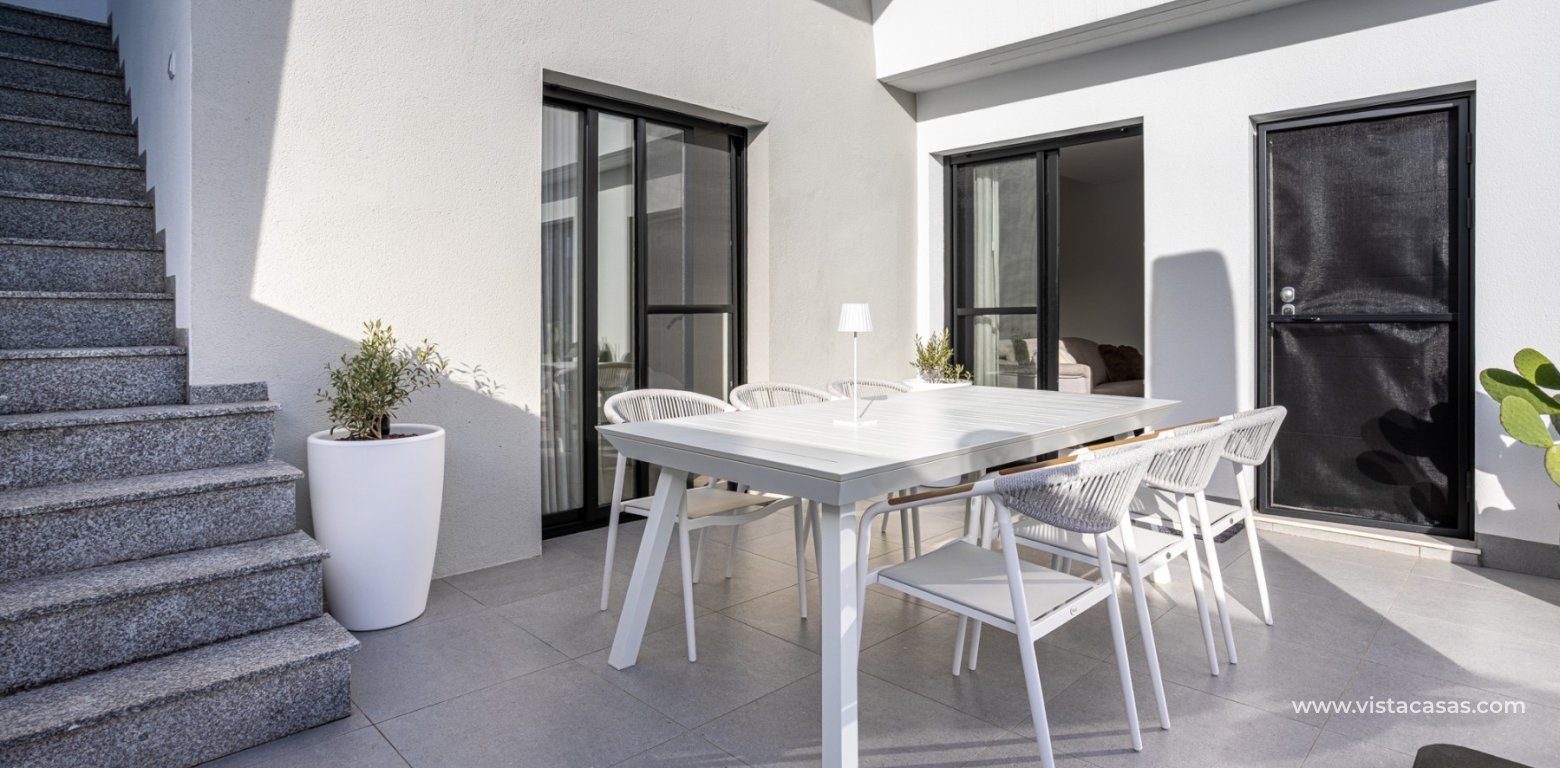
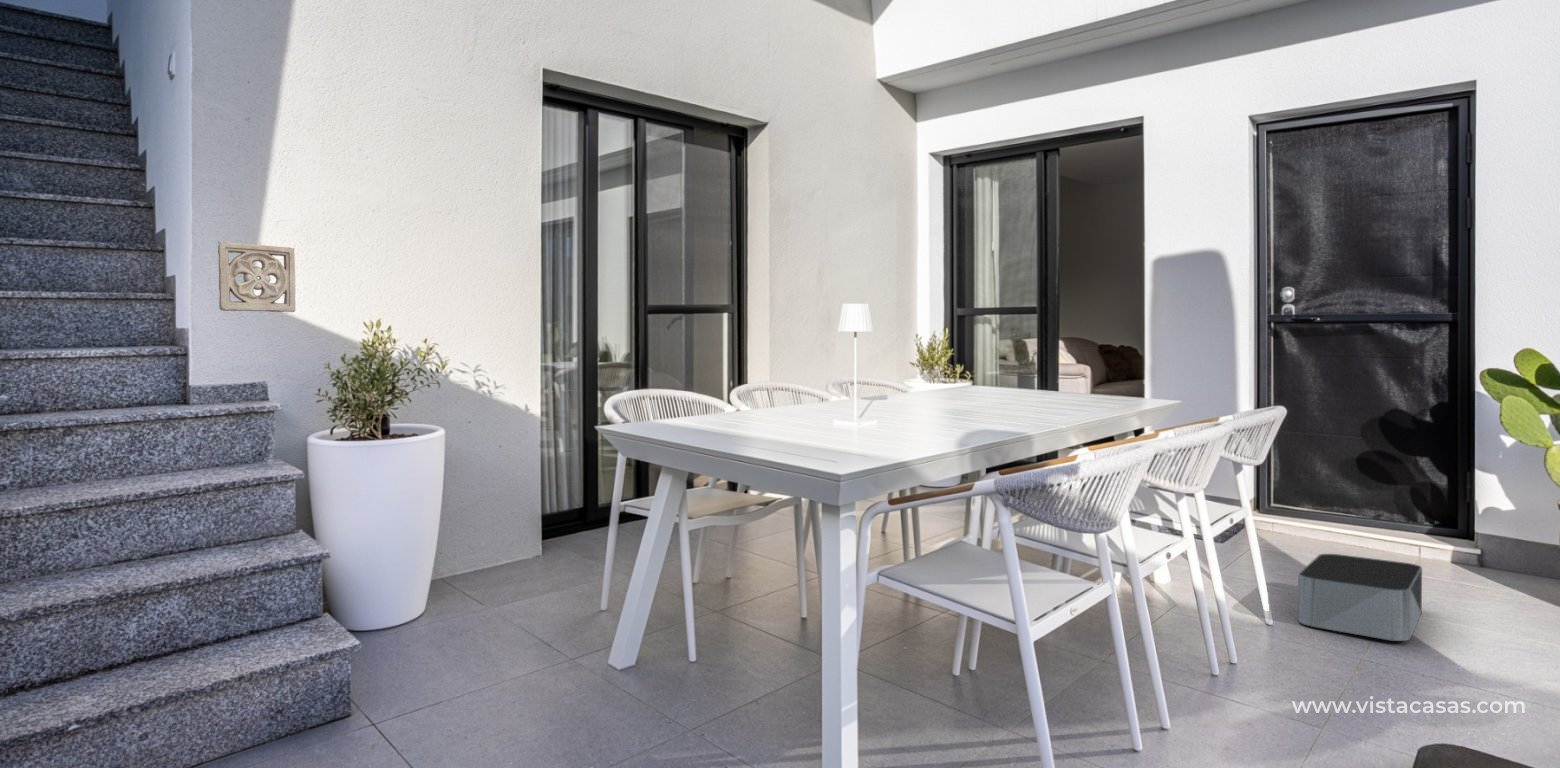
+ wall ornament [217,240,296,314]
+ storage bin [1297,553,1423,642]
